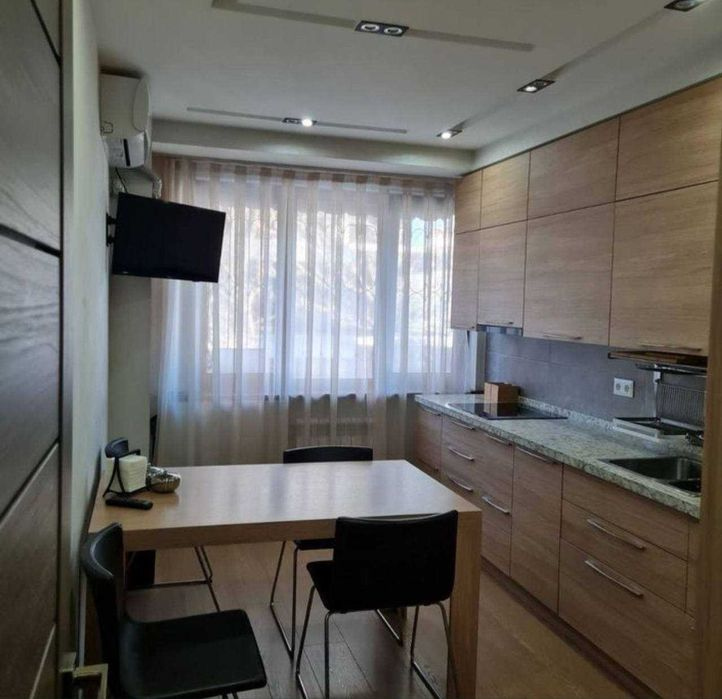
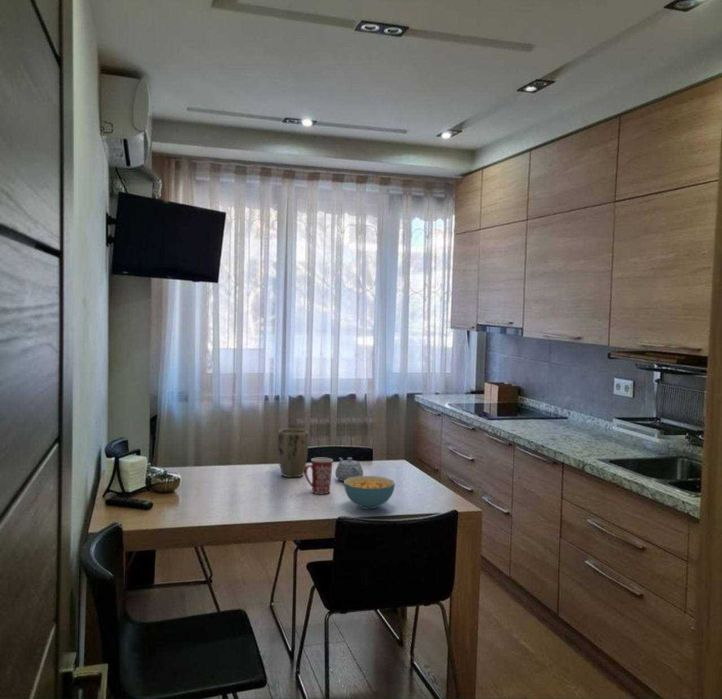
+ cereal bowl [343,475,396,510]
+ mug [303,457,334,495]
+ teapot [334,456,364,482]
+ plant pot [277,428,309,478]
